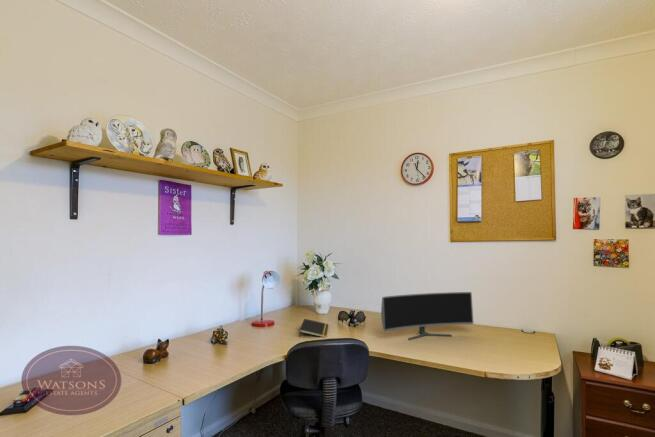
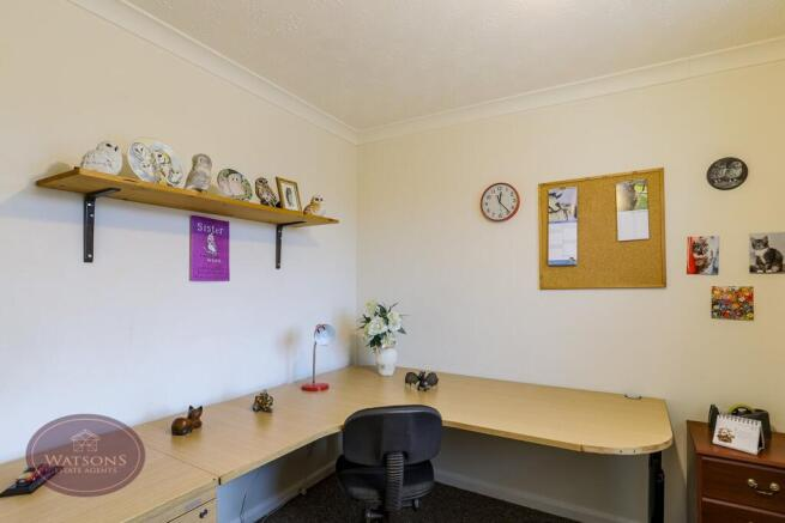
- monitor [380,291,474,341]
- notepad [298,318,329,338]
